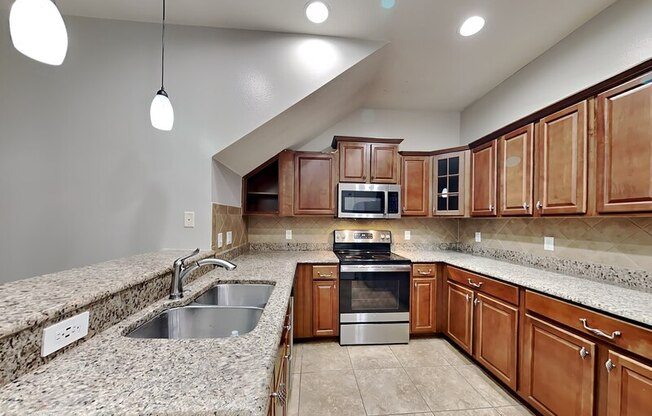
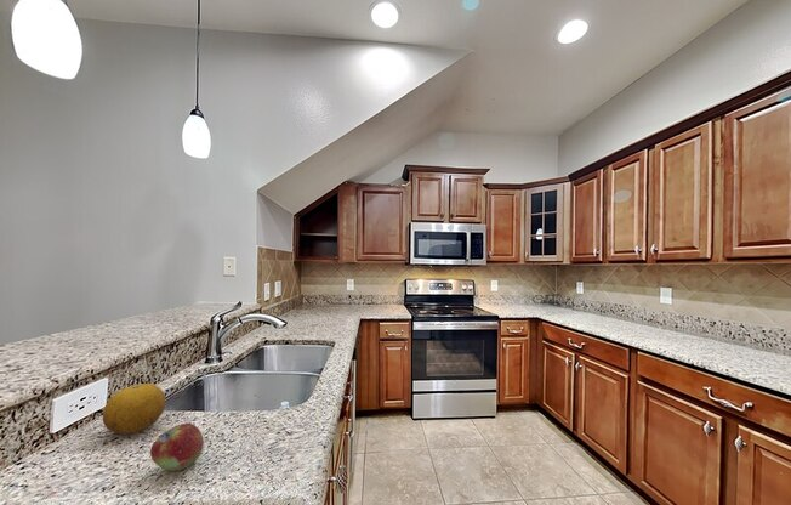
+ fruit [102,382,166,436]
+ fruit [149,422,205,472]
